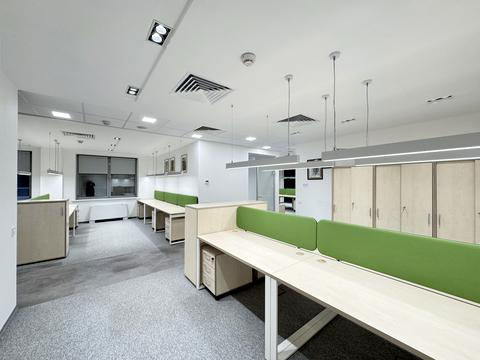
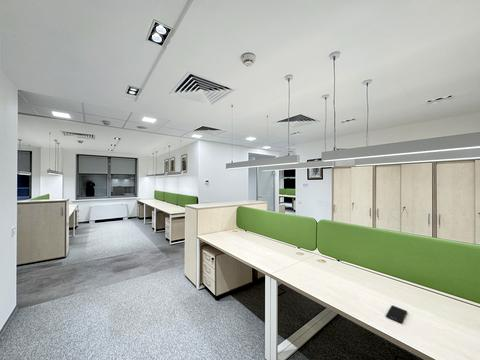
+ smartphone [385,304,408,324]
